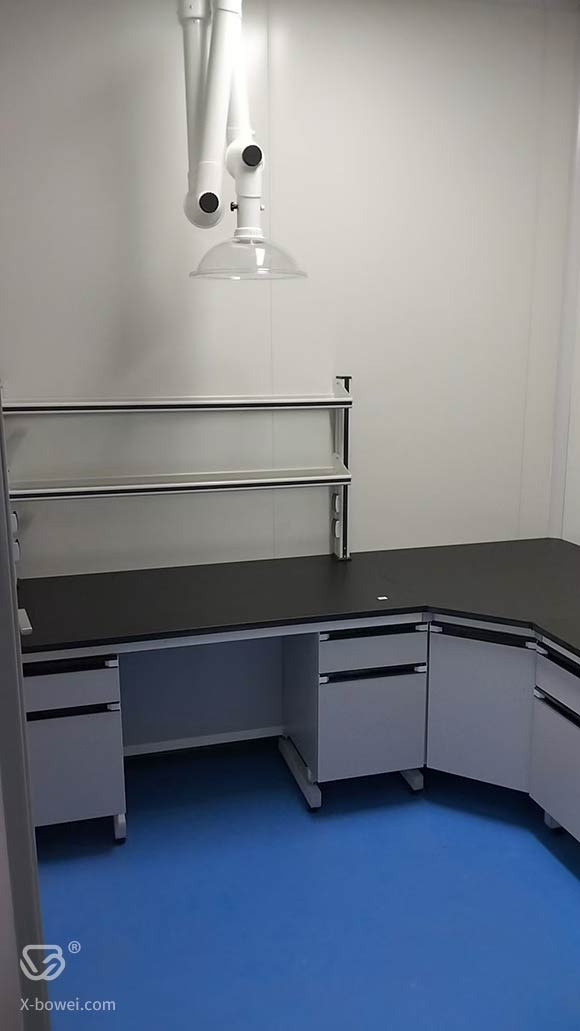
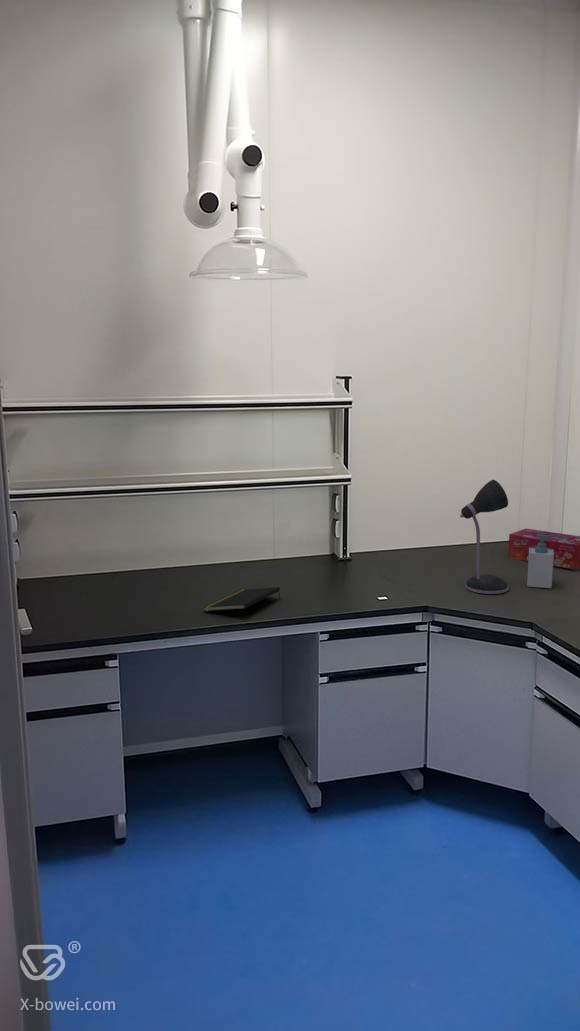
+ notepad [202,586,281,612]
+ tissue box [507,528,580,571]
+ soap bottle [526,534,555,589]
+ desk lamp [459,479,509,595]
